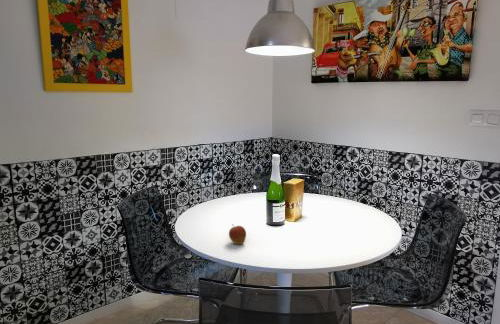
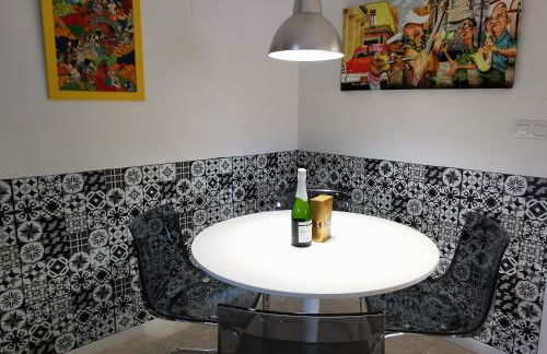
- fruit [228,223,247,245]
